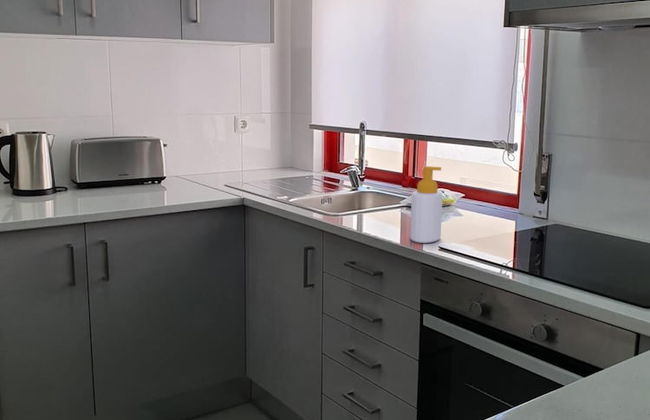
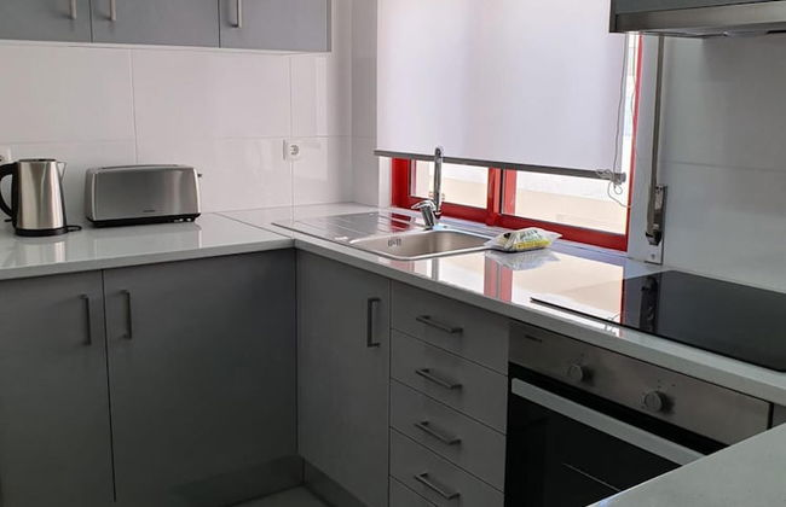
- soap bottle [409,165,443,244]
